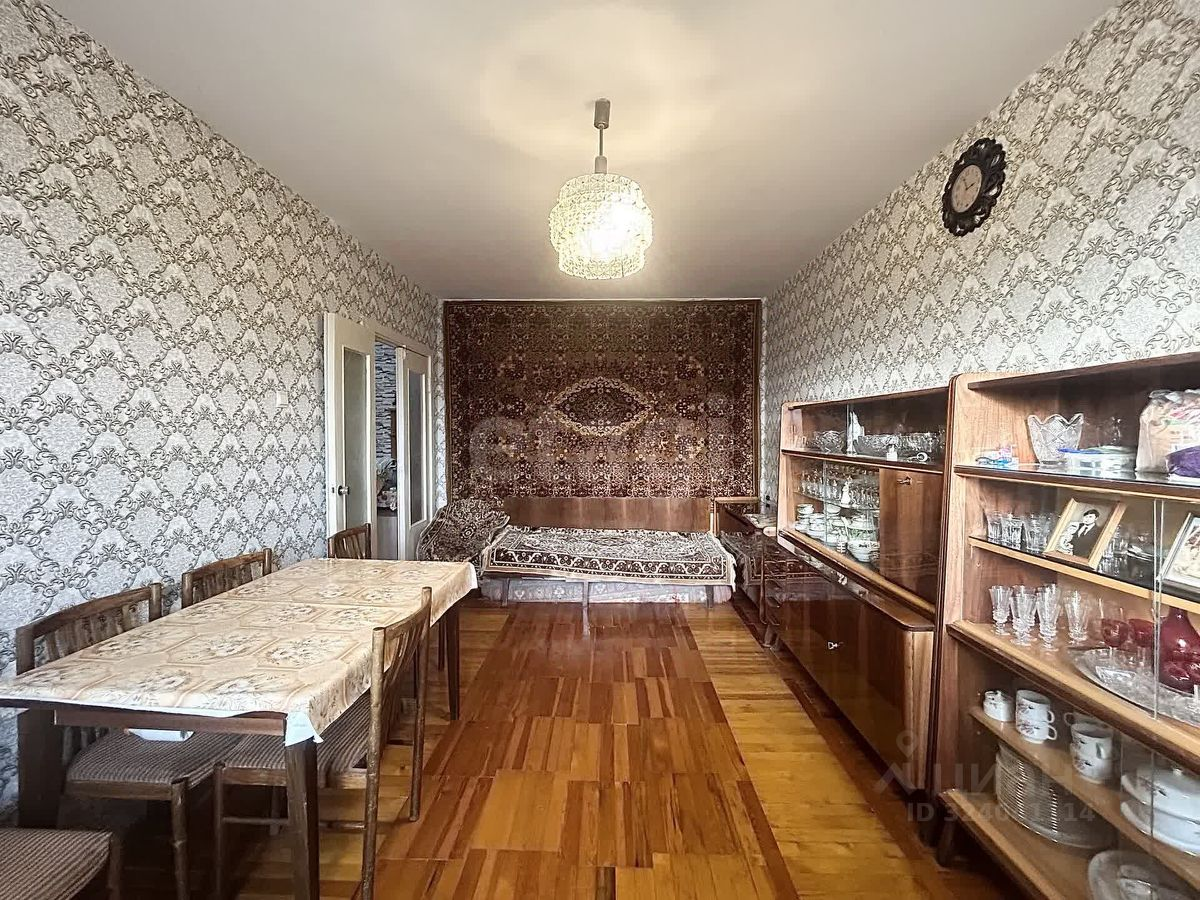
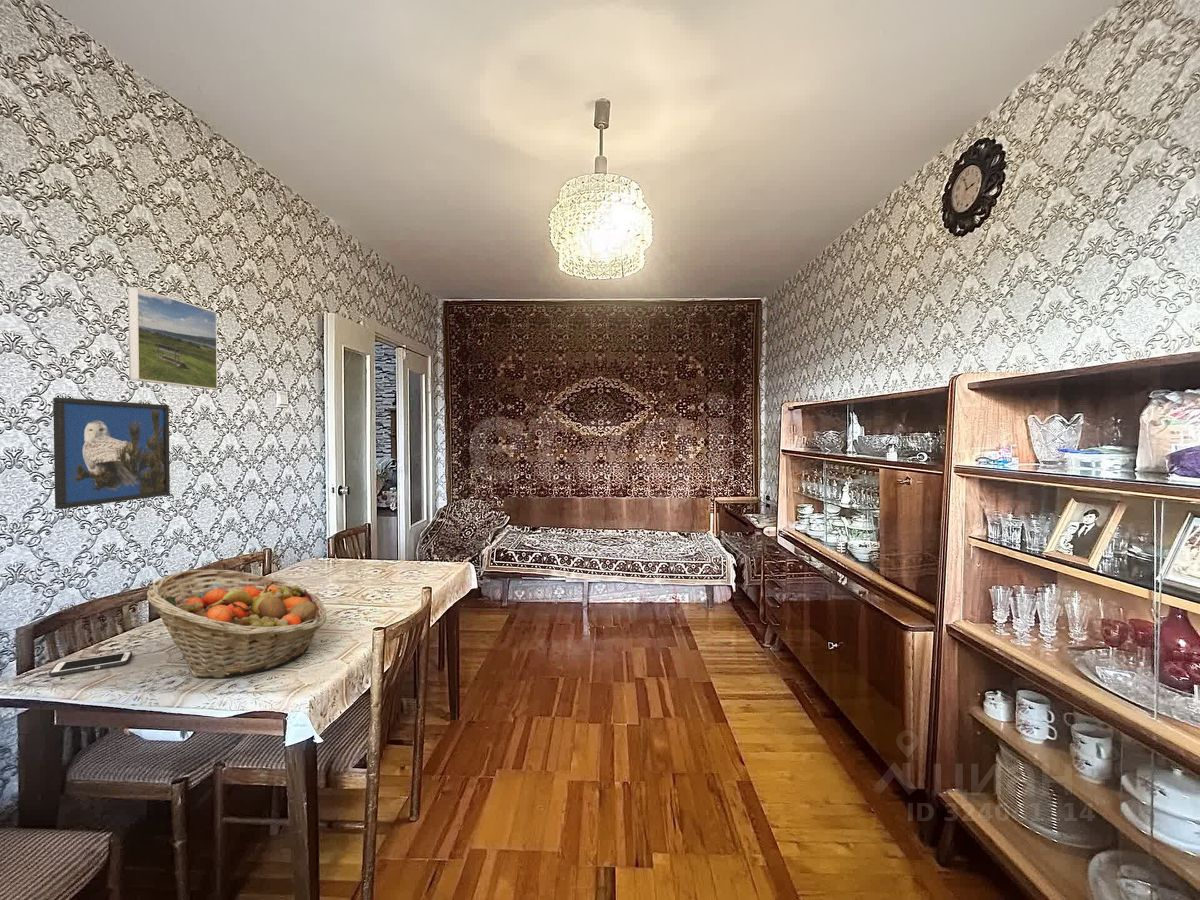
+ cell phone [48,650,133,677]
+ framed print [52,396,171,510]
+ fruit basket [146,568,327,679]
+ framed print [127,286,219,390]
